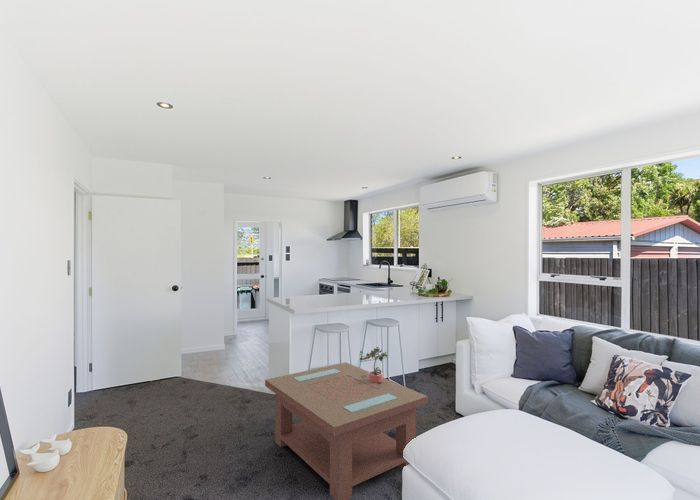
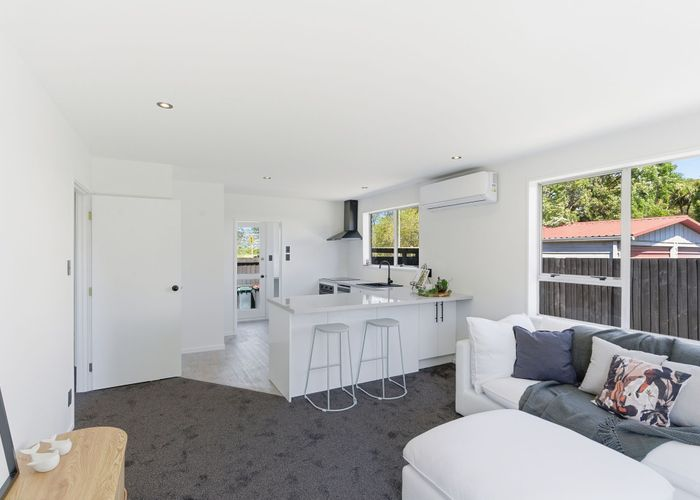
- potted plant [358,346,389,384]
- coffee table [264,361,429,500]
